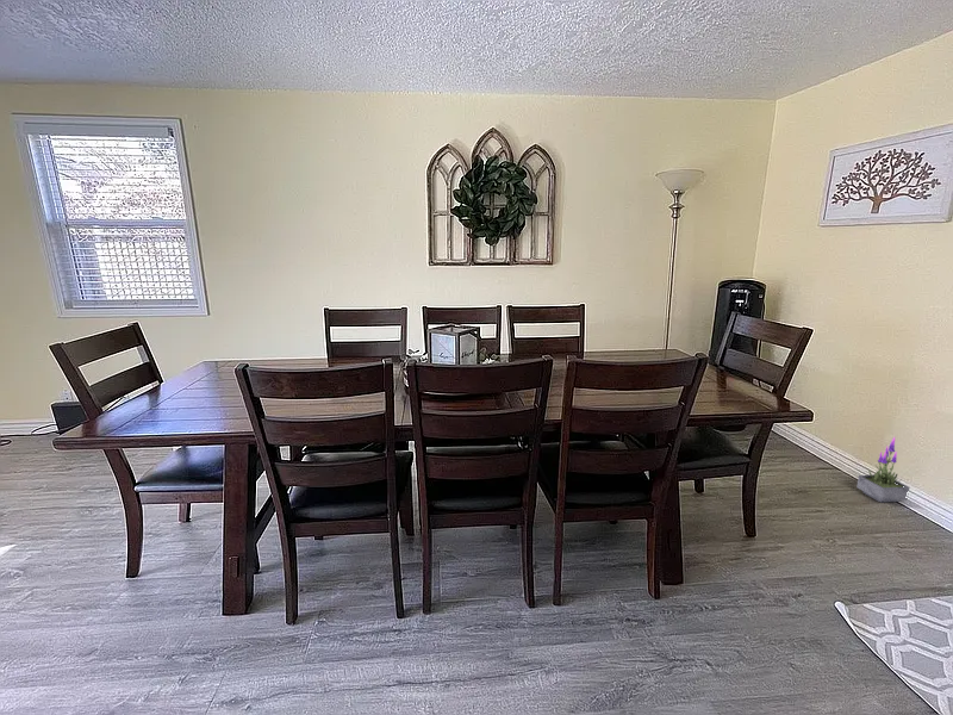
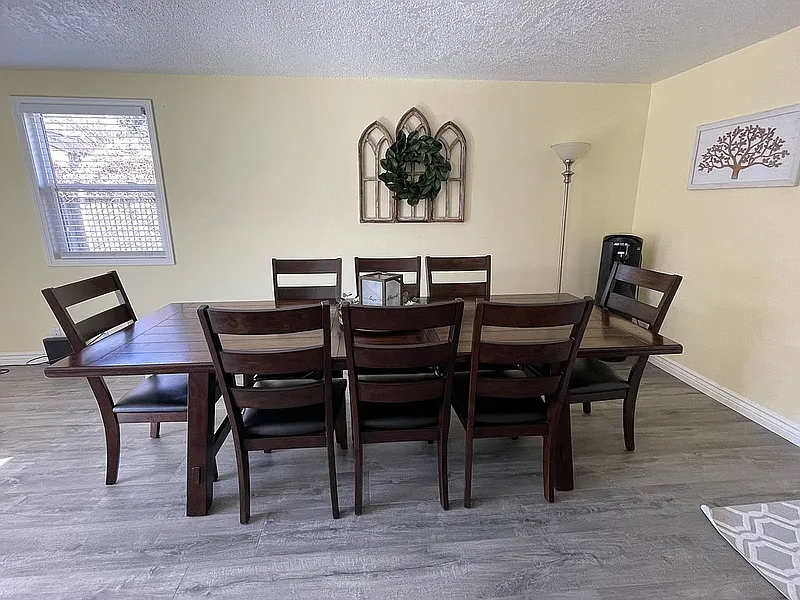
- potted plant [855,436,911,503]
